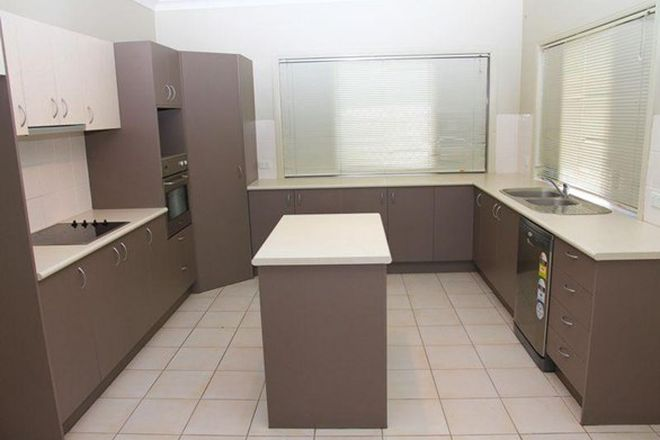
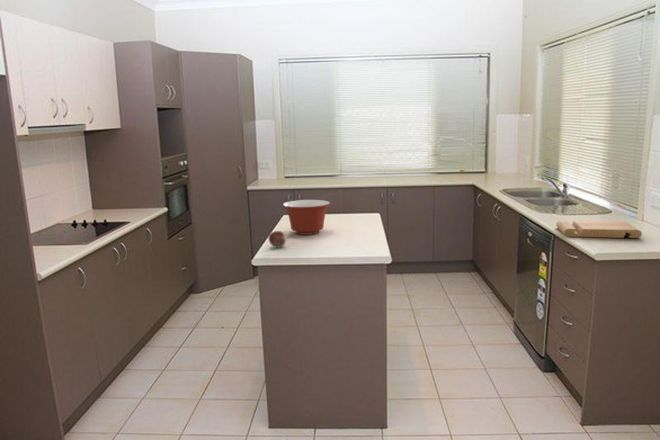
+ cutting board [555,220,643,239]
+ fruit [268,230,286,249]
+ mixing bowl [282,199,331,236]
